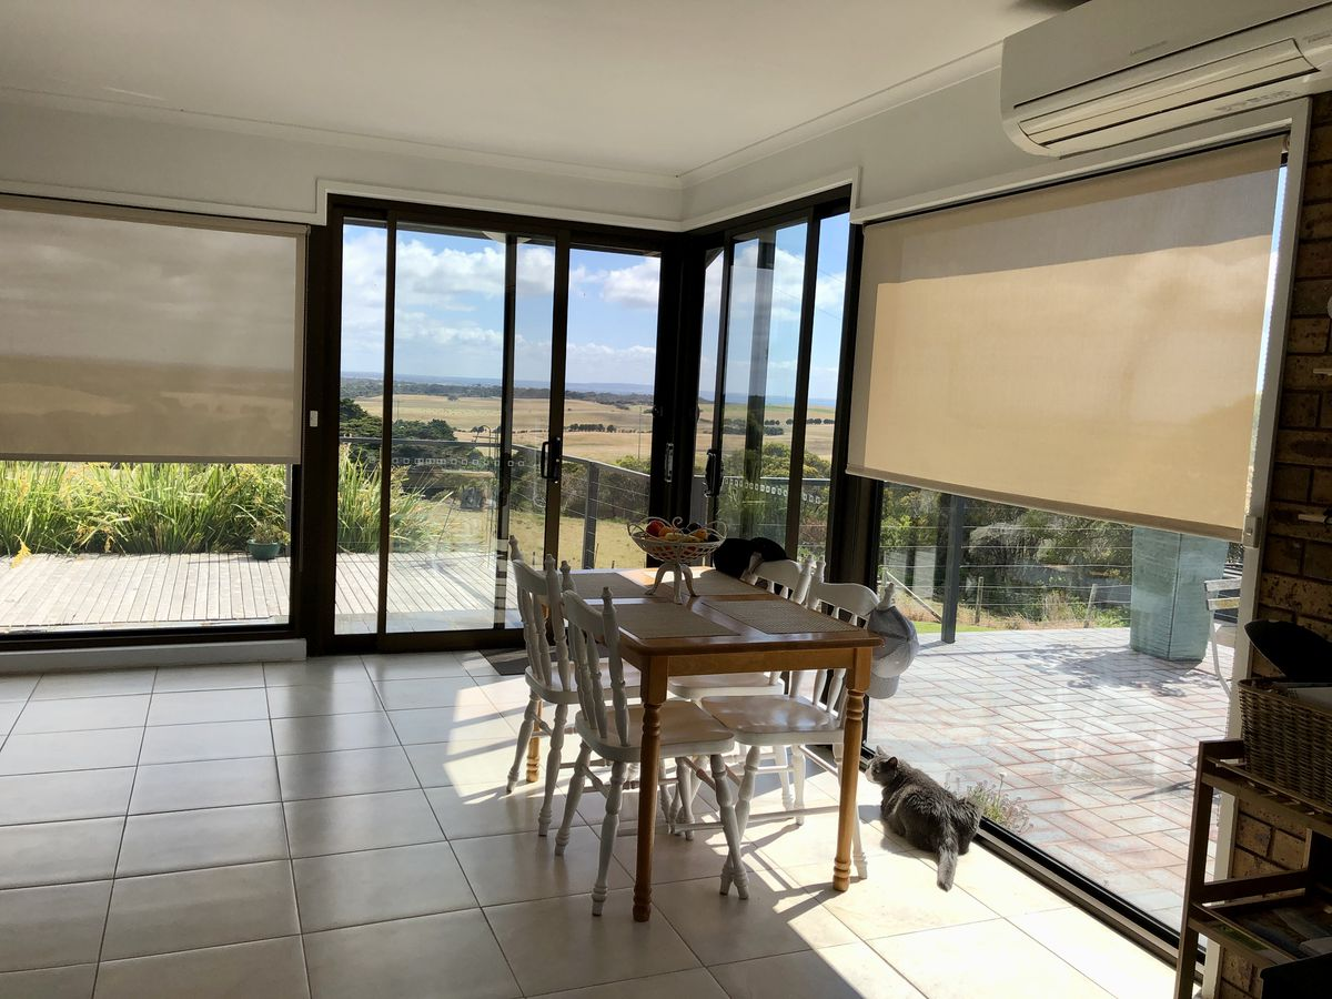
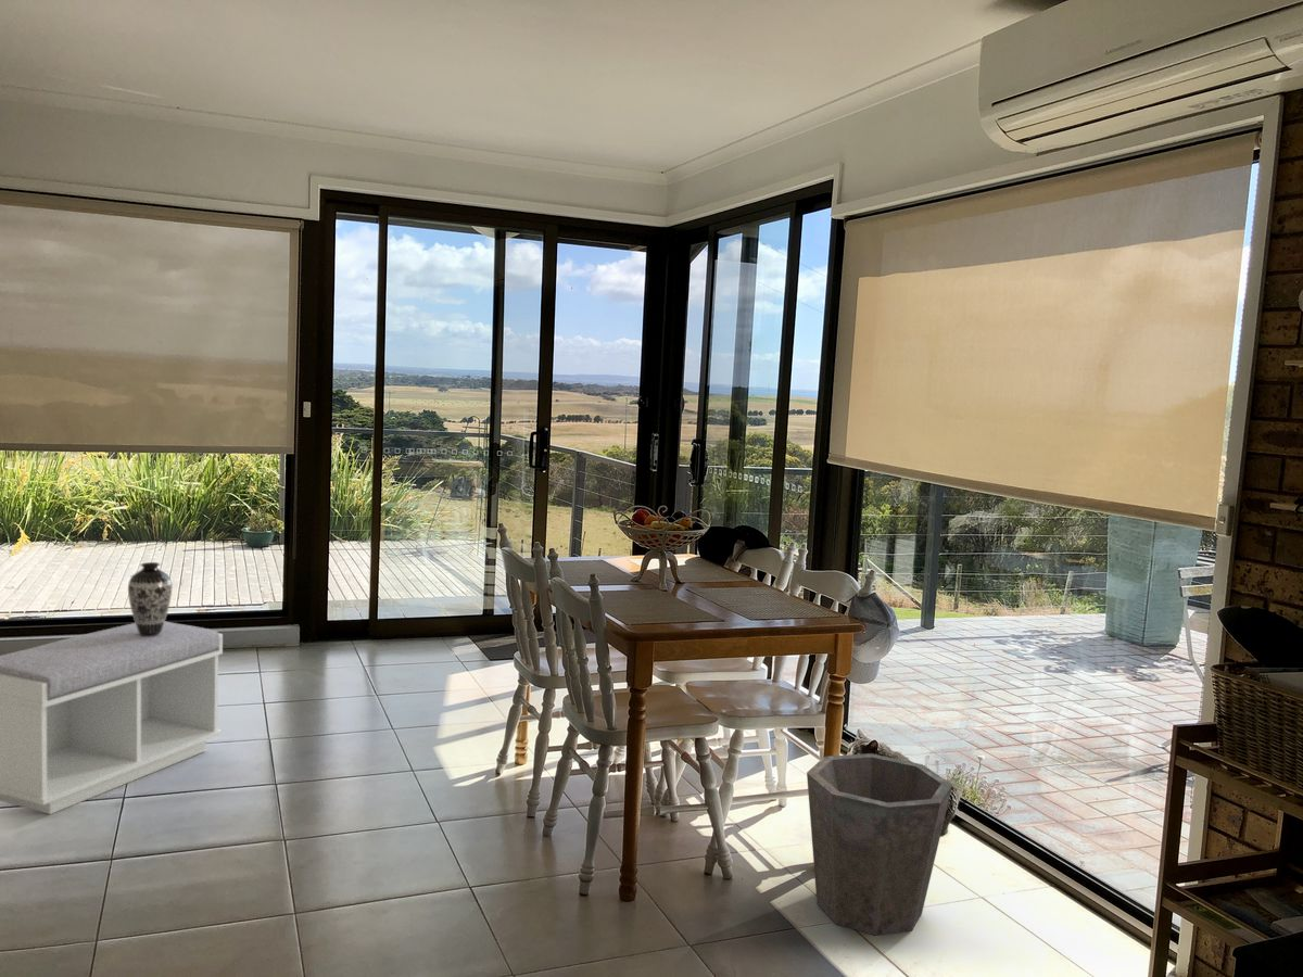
+ waste bin [806,752,953,937]
+ decorative vase [127,561,174,636]
+ bench [0,620,224,815]
